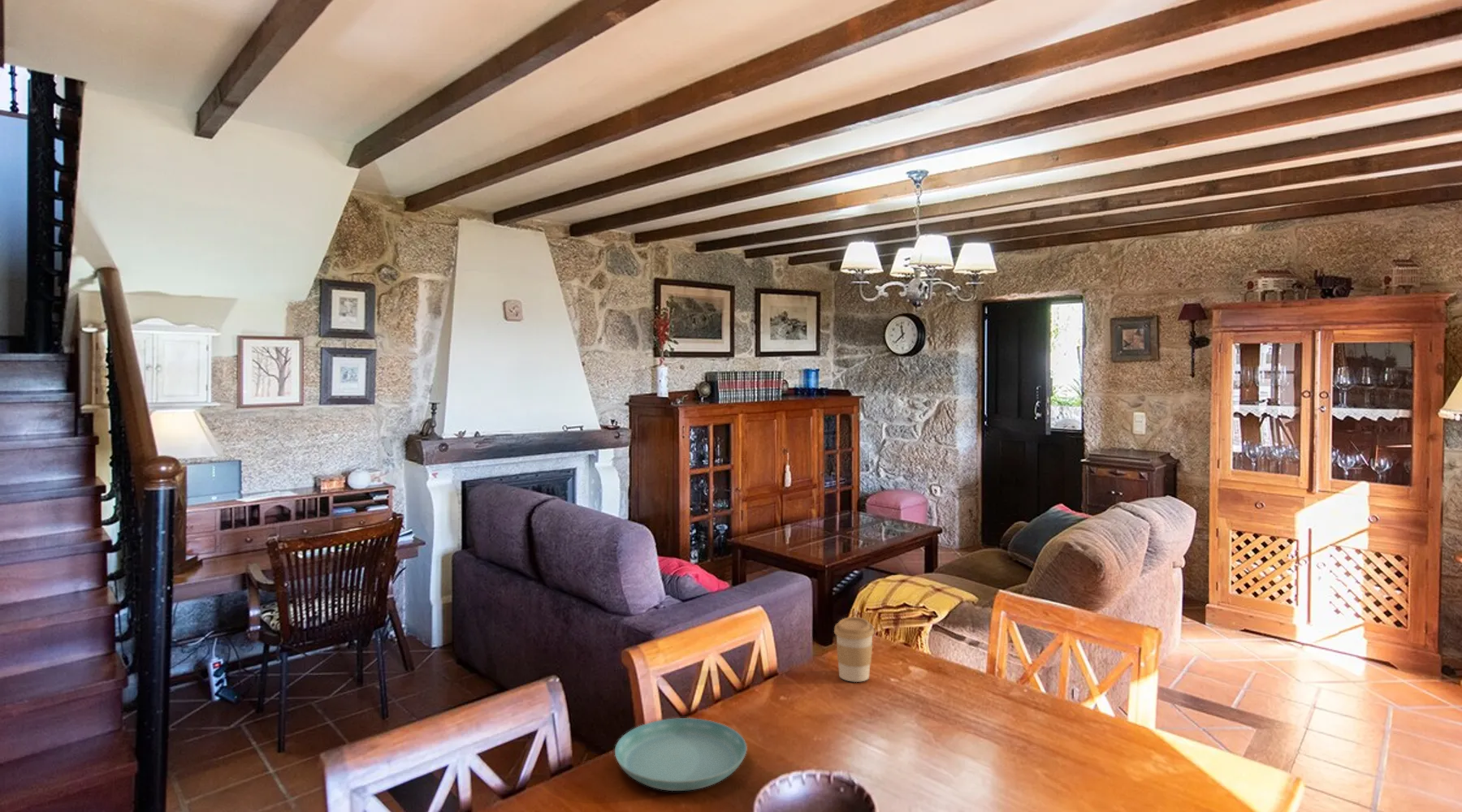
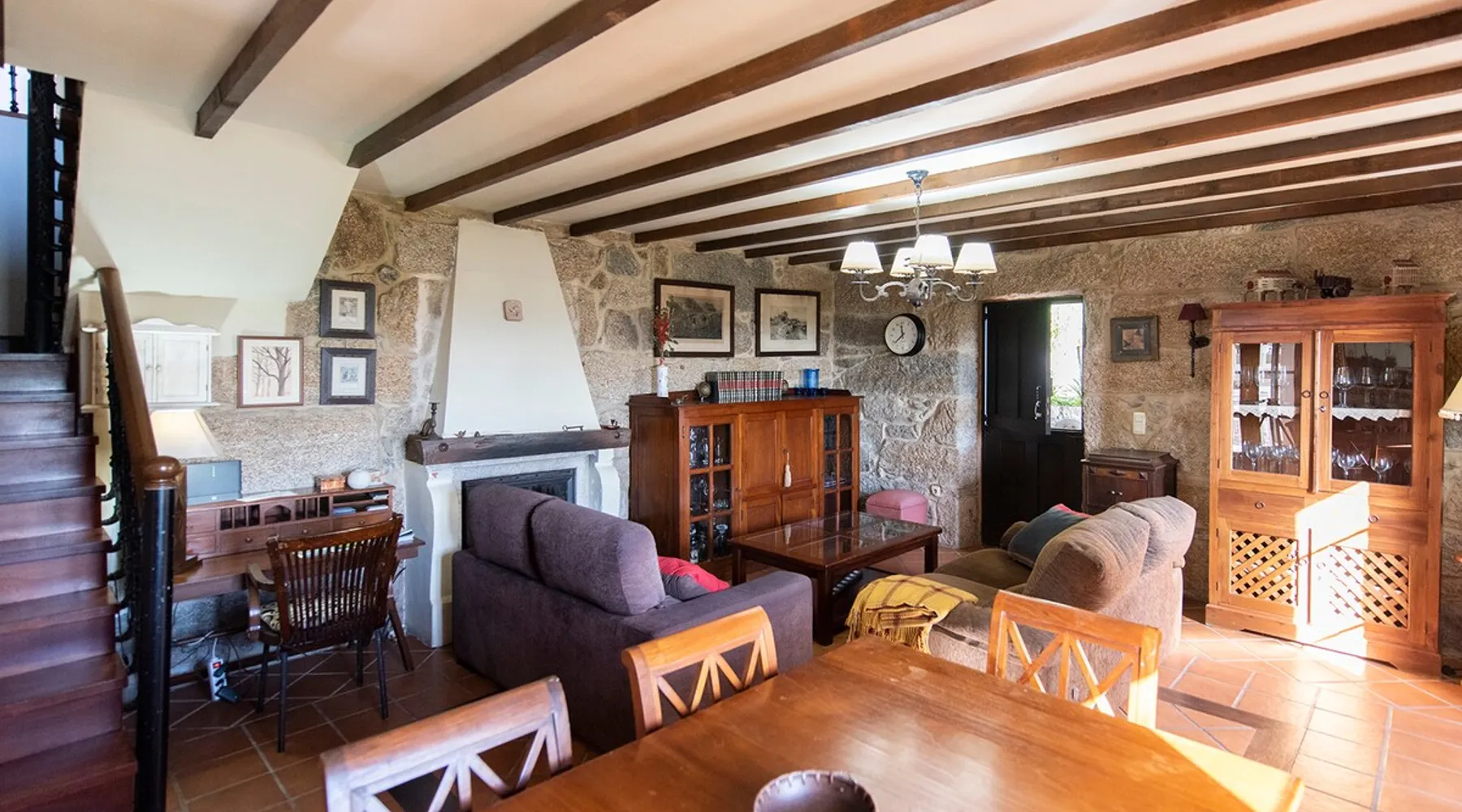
- coffee cup [833,616,876,683]
- saucer [614,717,747,792]
